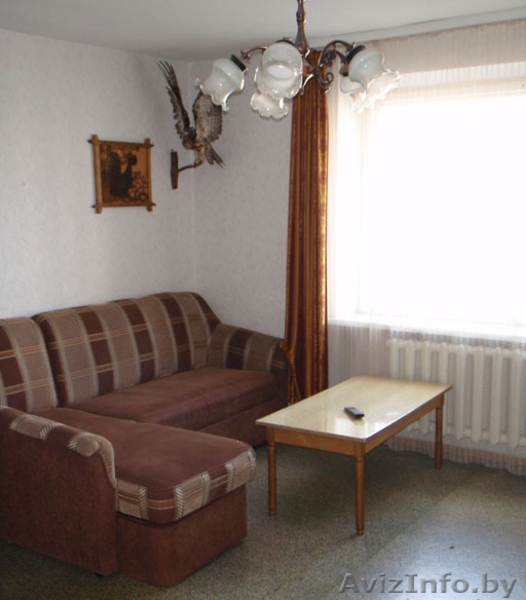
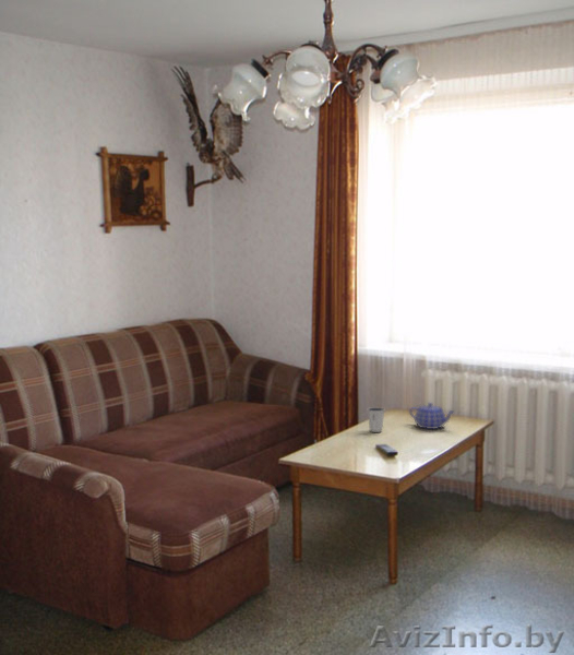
+ dixie cup [367,406,386,433]
+ teapot [408,402,456,430]
